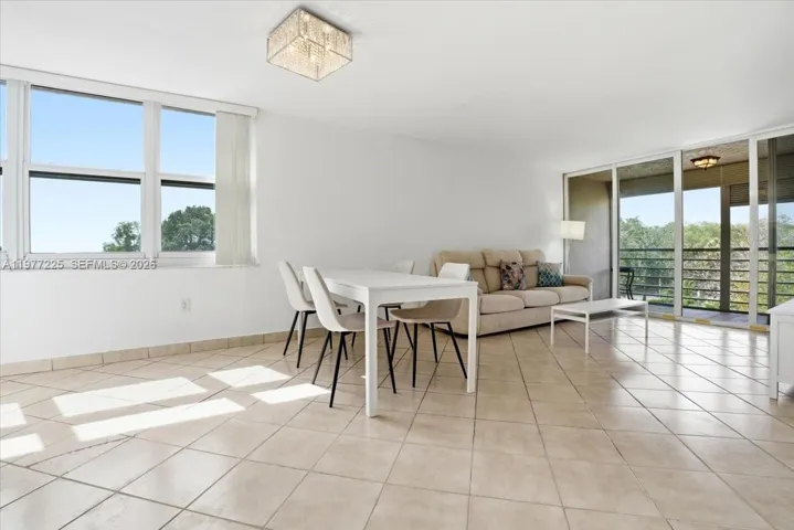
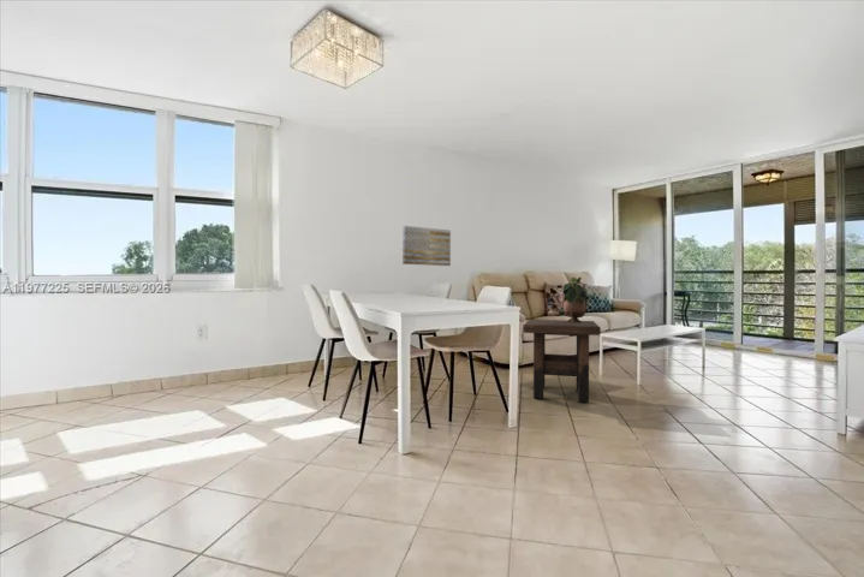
+ side table [523,319,602,404]
+ potted plant [562,276,589,323]
+ wall art [401,225,452,267]
